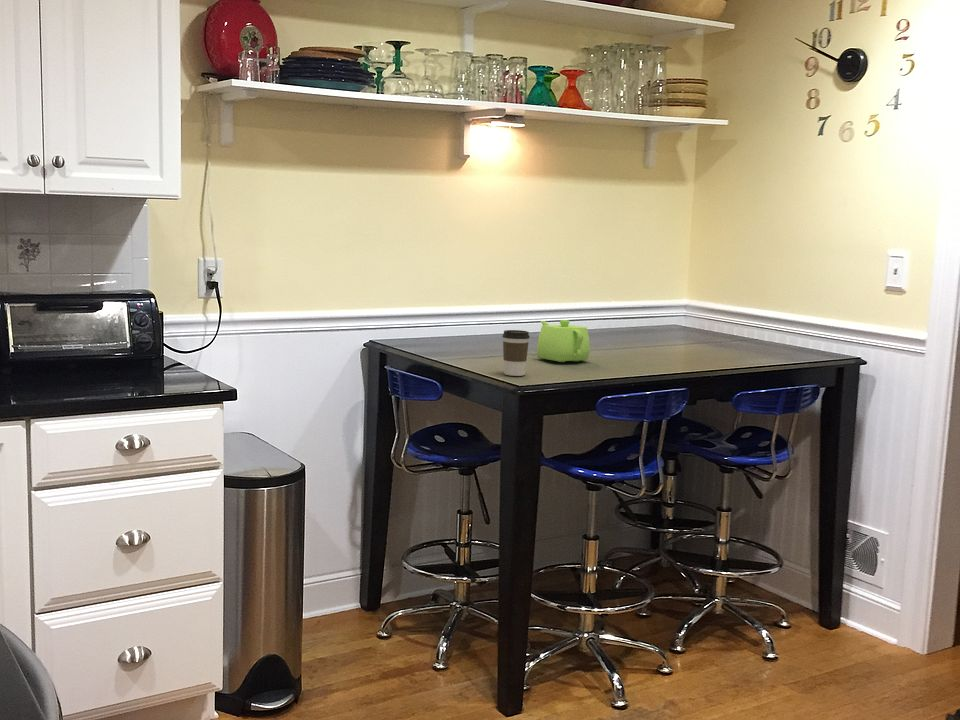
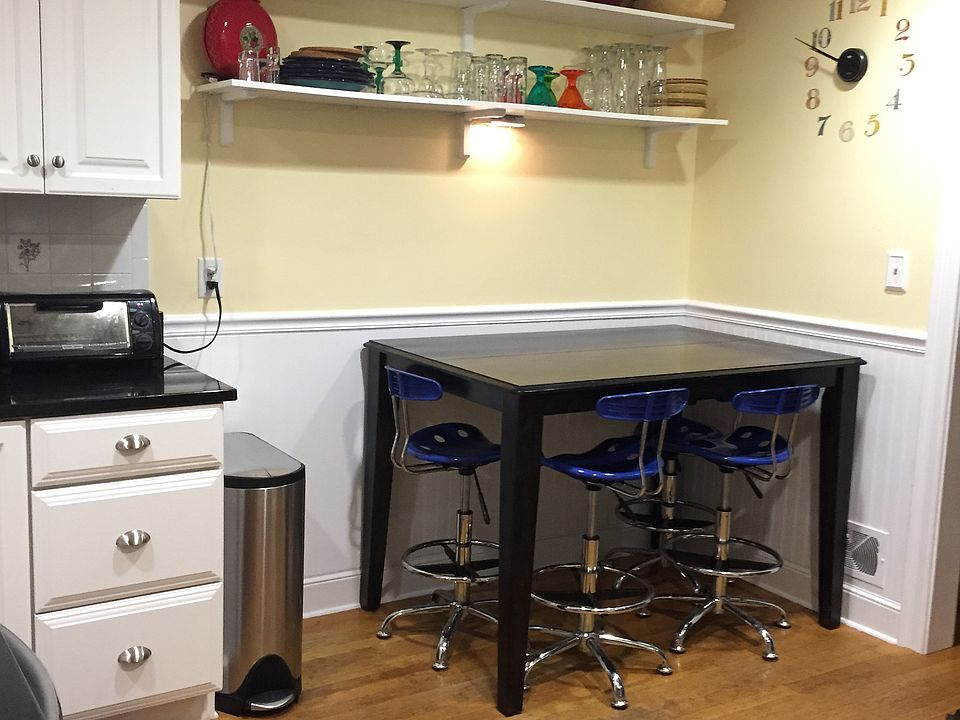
- coffee cup [502,329,531,377]
- teapot [536,319,591,363]
